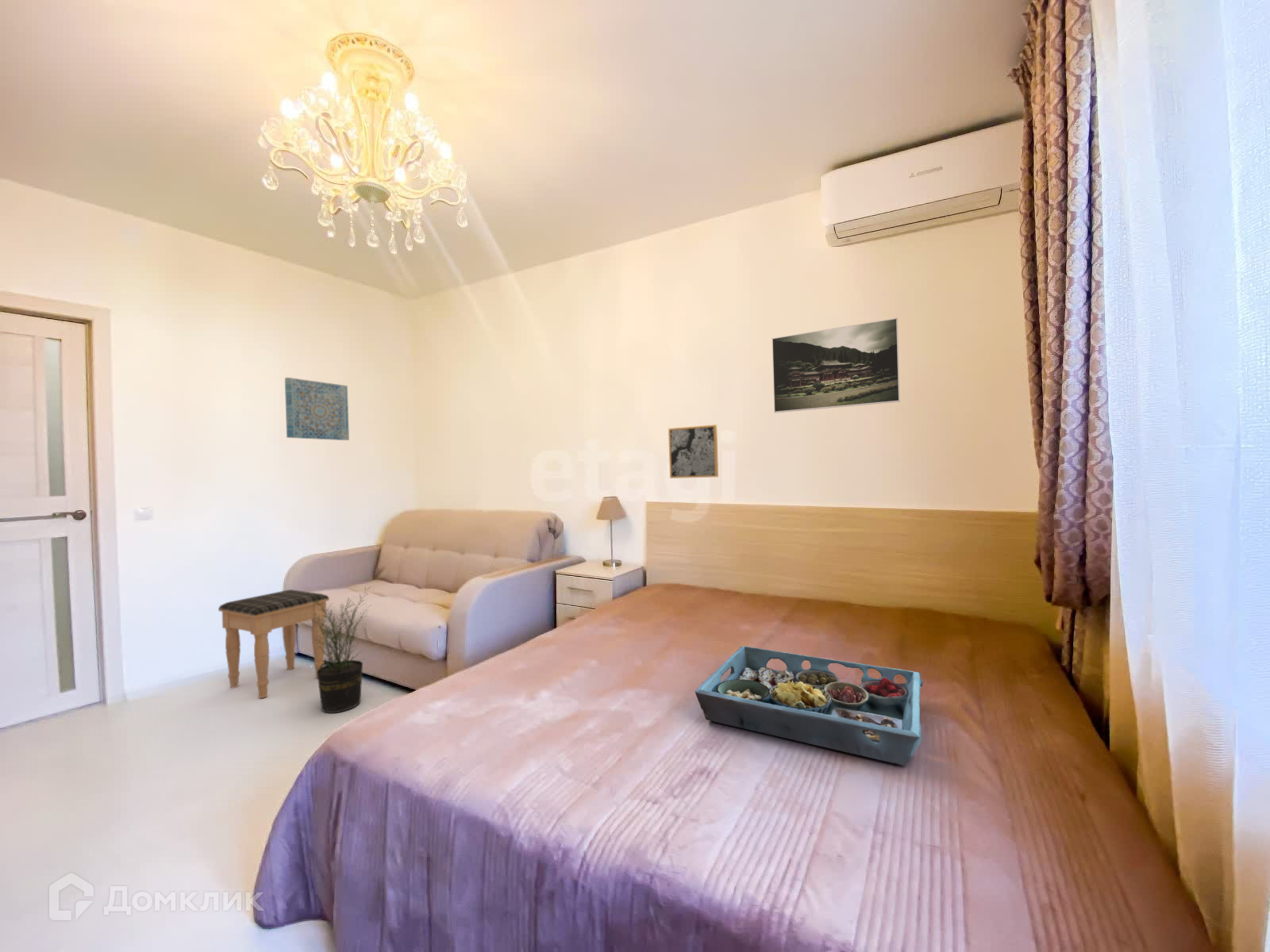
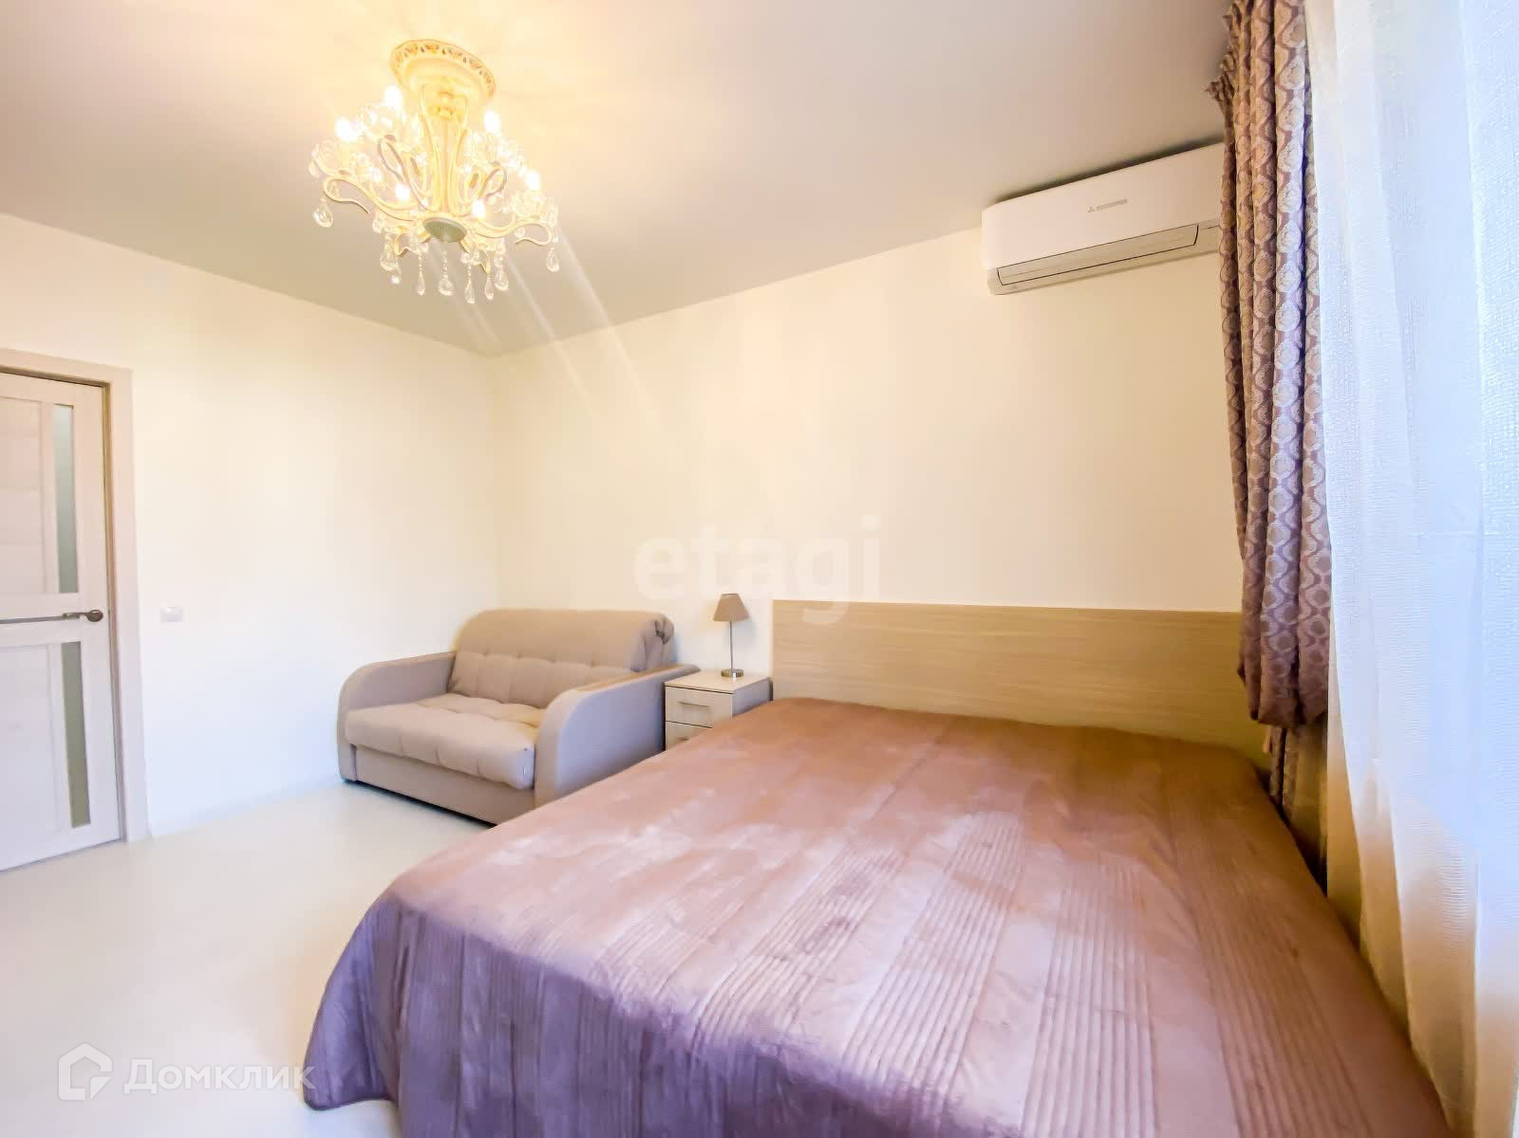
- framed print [772,317,901,413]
- wall art [284,377,350,441]
- potted plant [312,585,373,714]
- wall art [668,424,719,479]
- footstool [217,589,330,699]
- serving tray [695,646,923,766]
